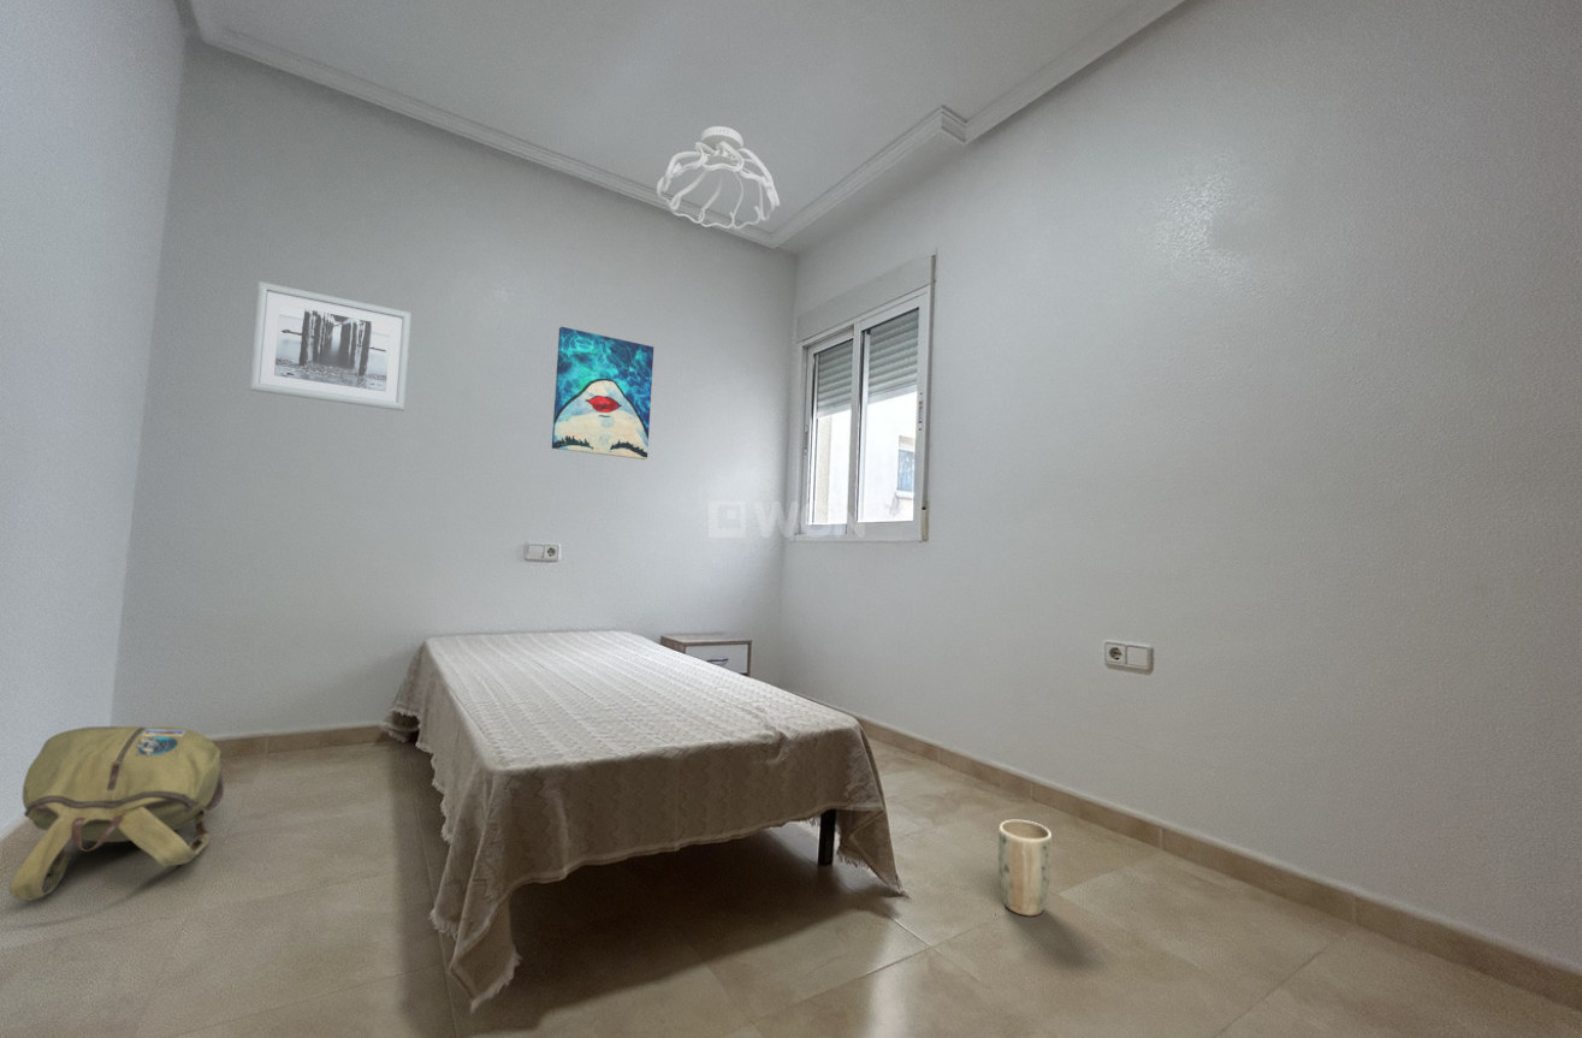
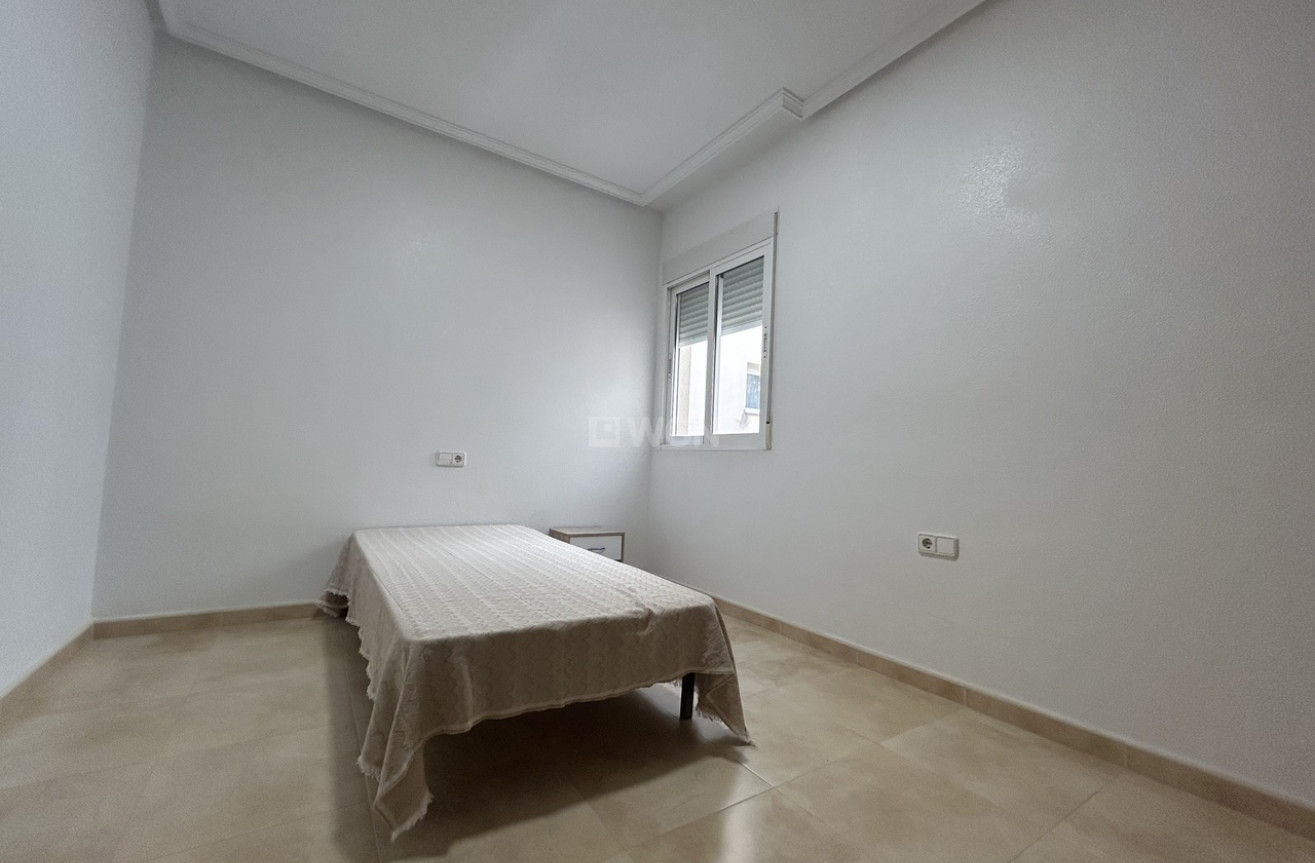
- ceiling light fixture [656,125,781,231]
- backpack [7,725,225,901]
- wall art [551,326,654,461]
- plant pot [996,819,1053,917]
- wall art [248,280,413,413]
